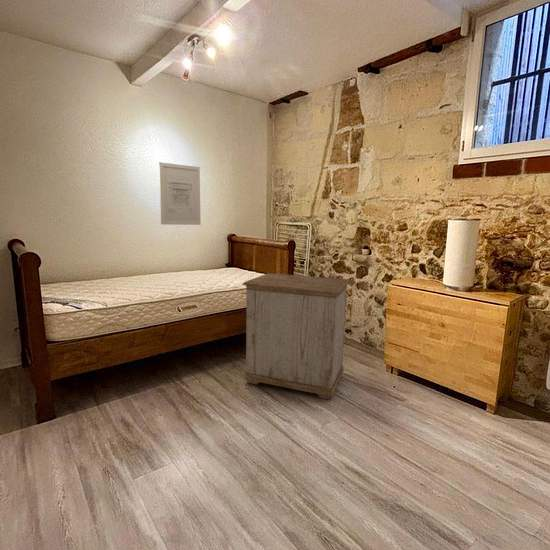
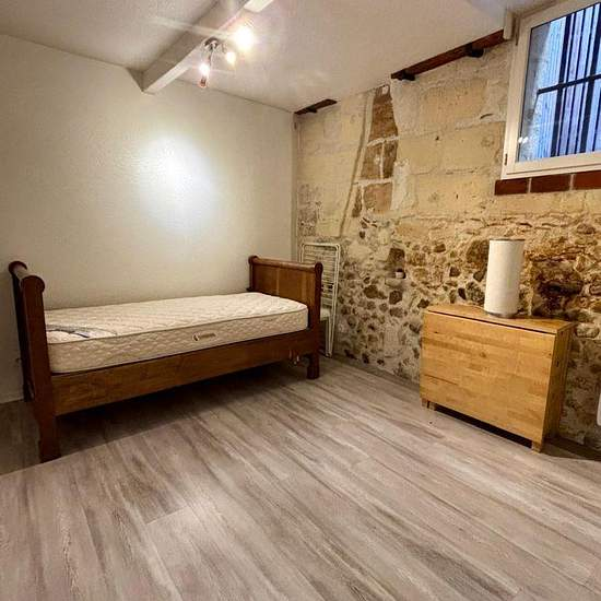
- nightstand [242,272,351,400]
- wall art [158,161,202,226]
